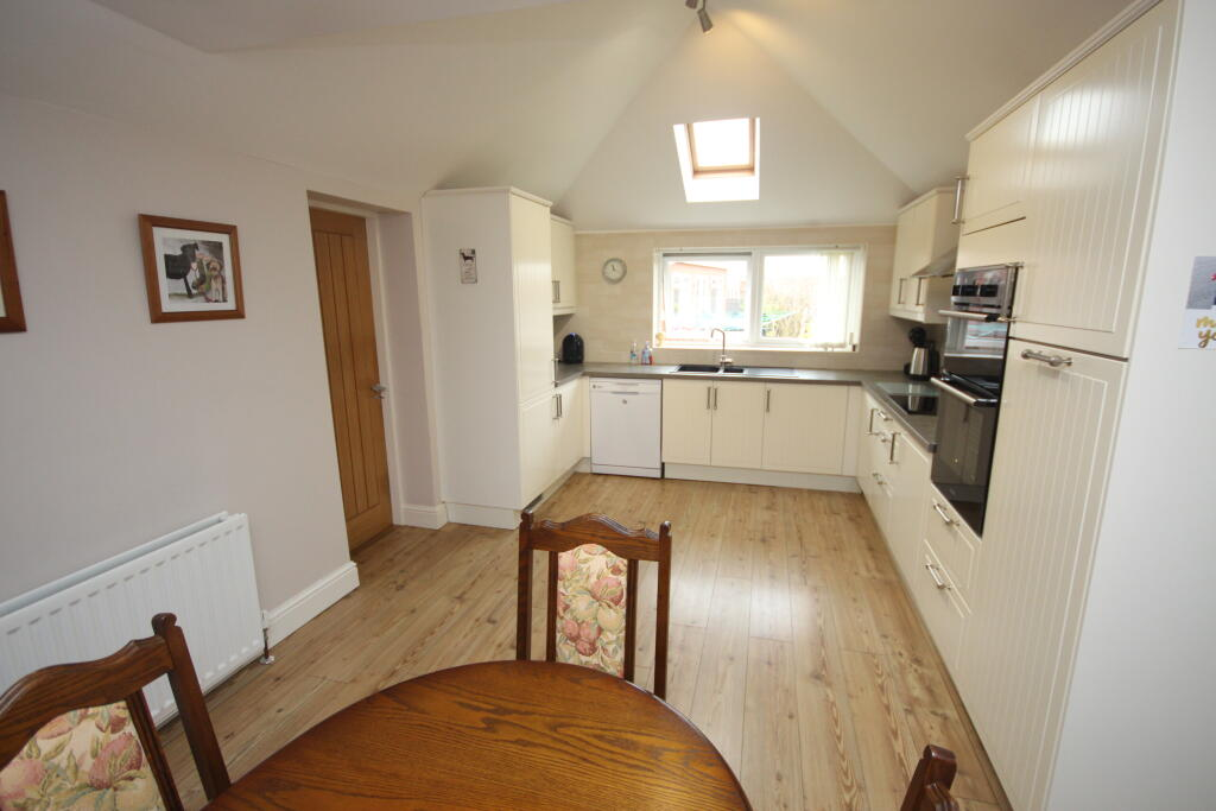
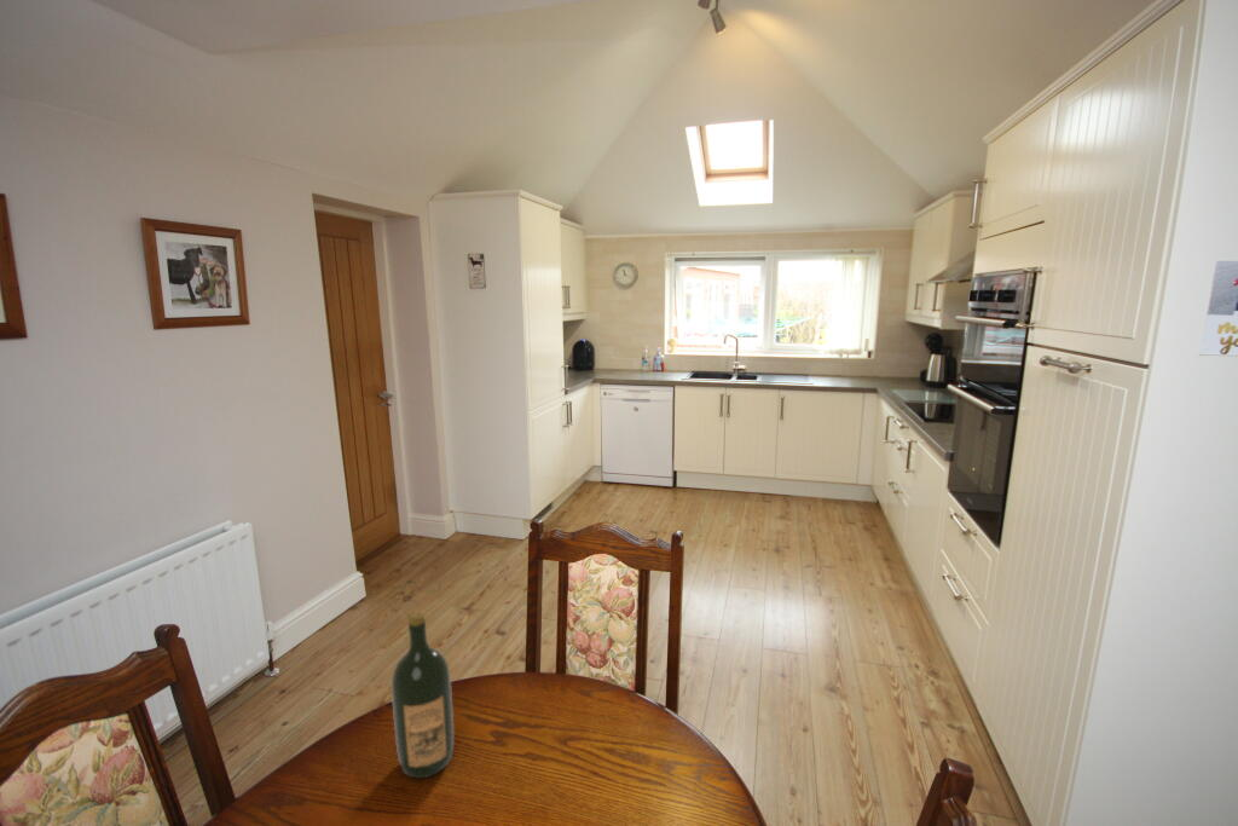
+ wine bottle [391,610,455,779]
